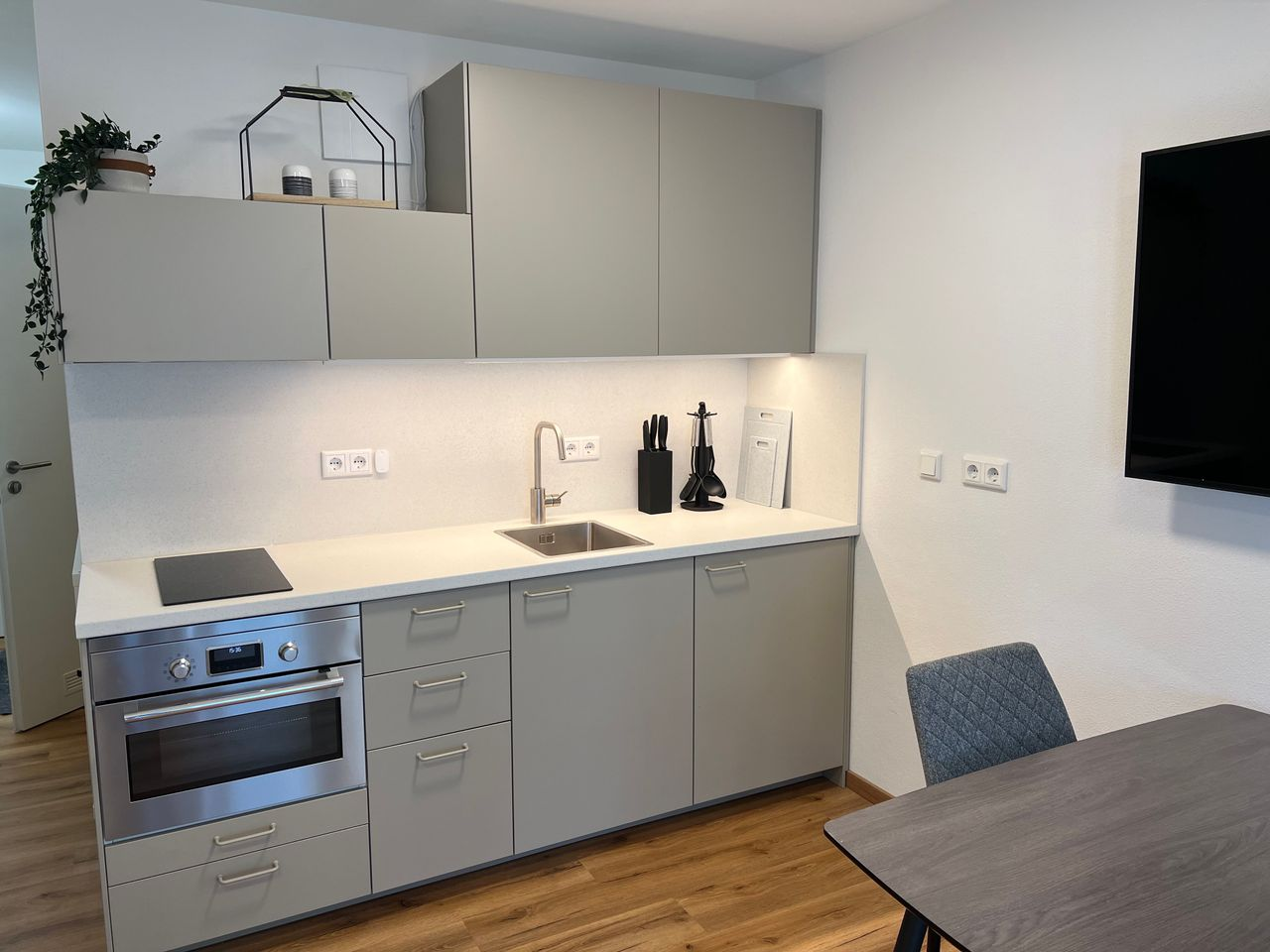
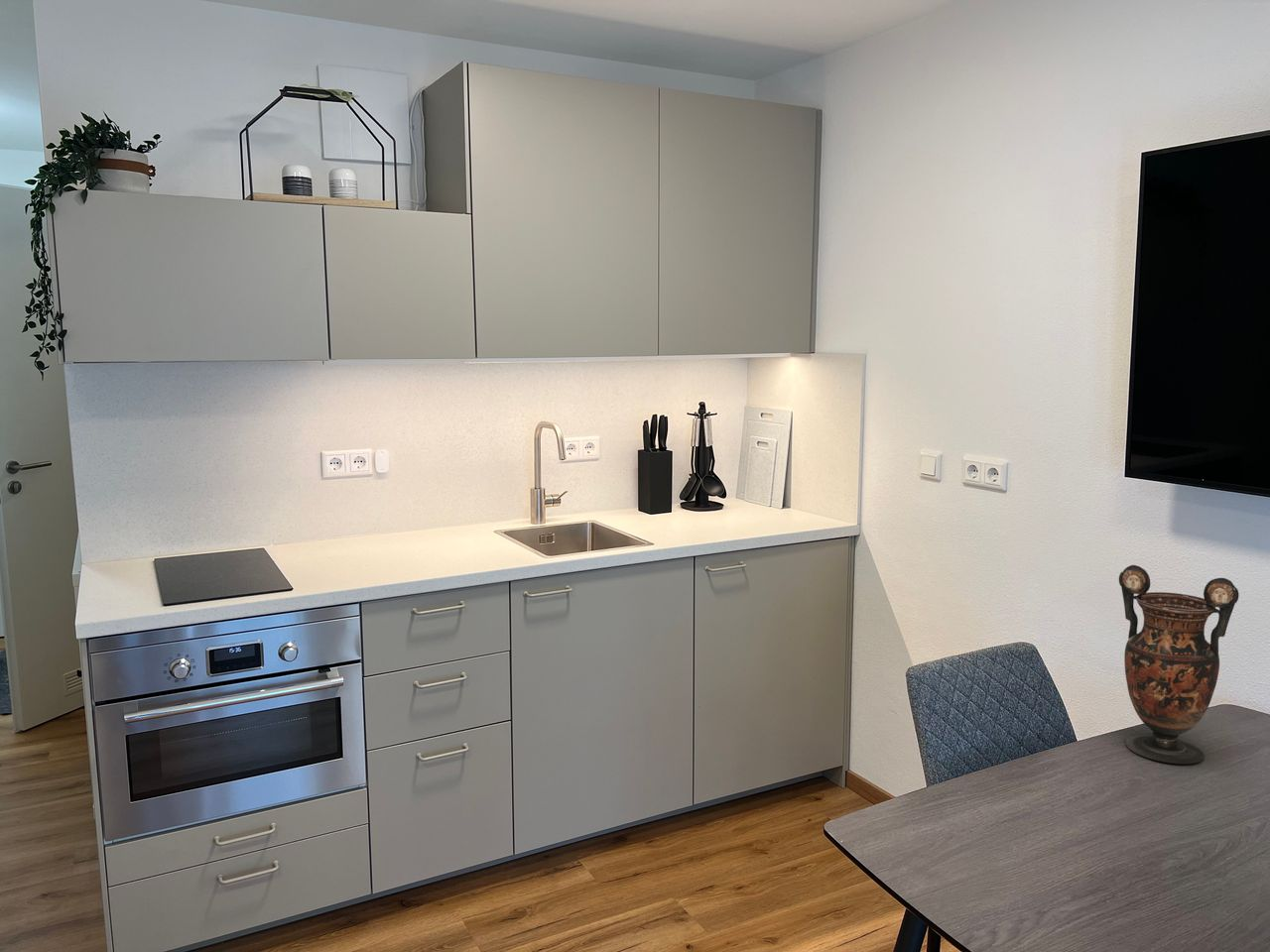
+ vase [1118,564,1240,766]
